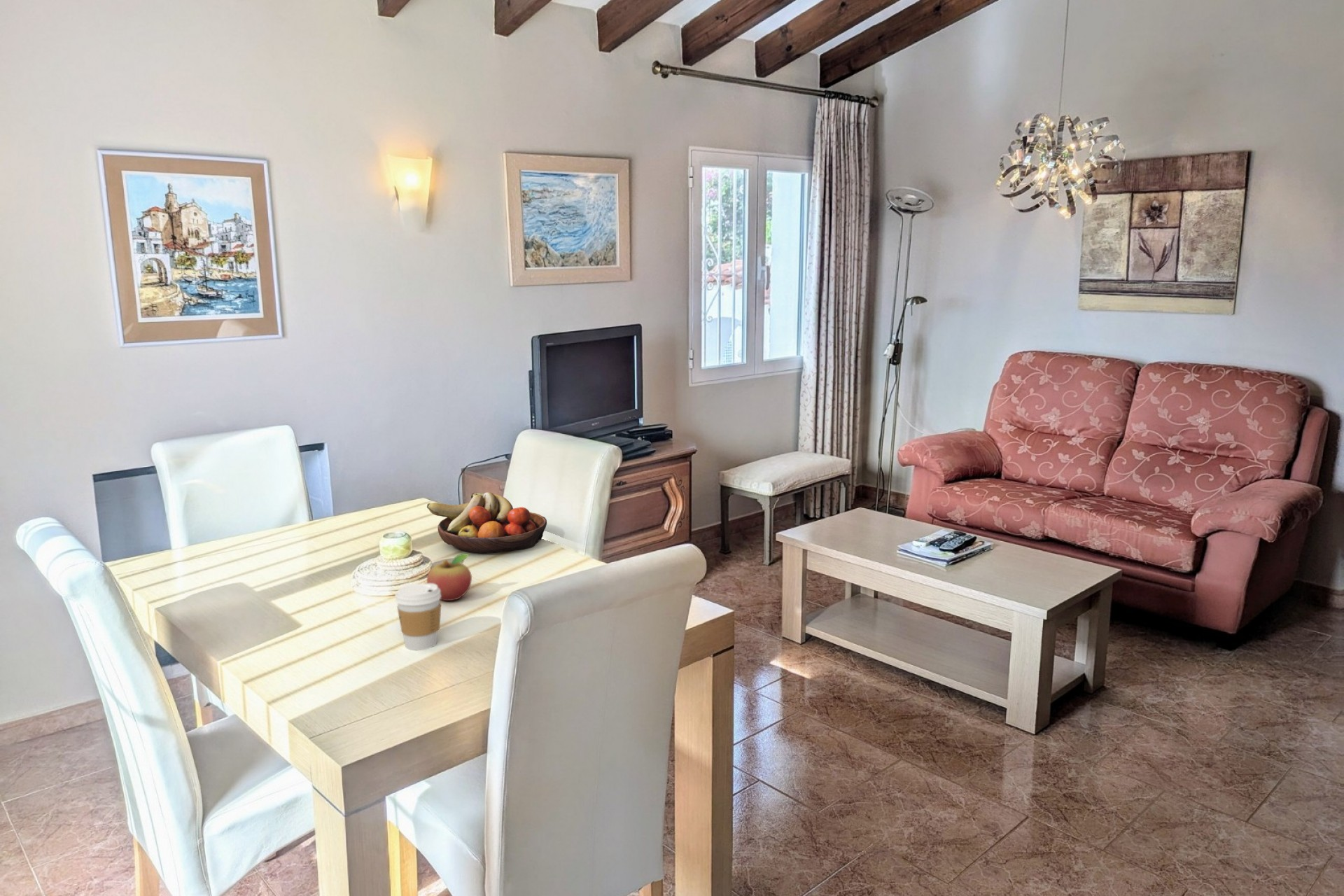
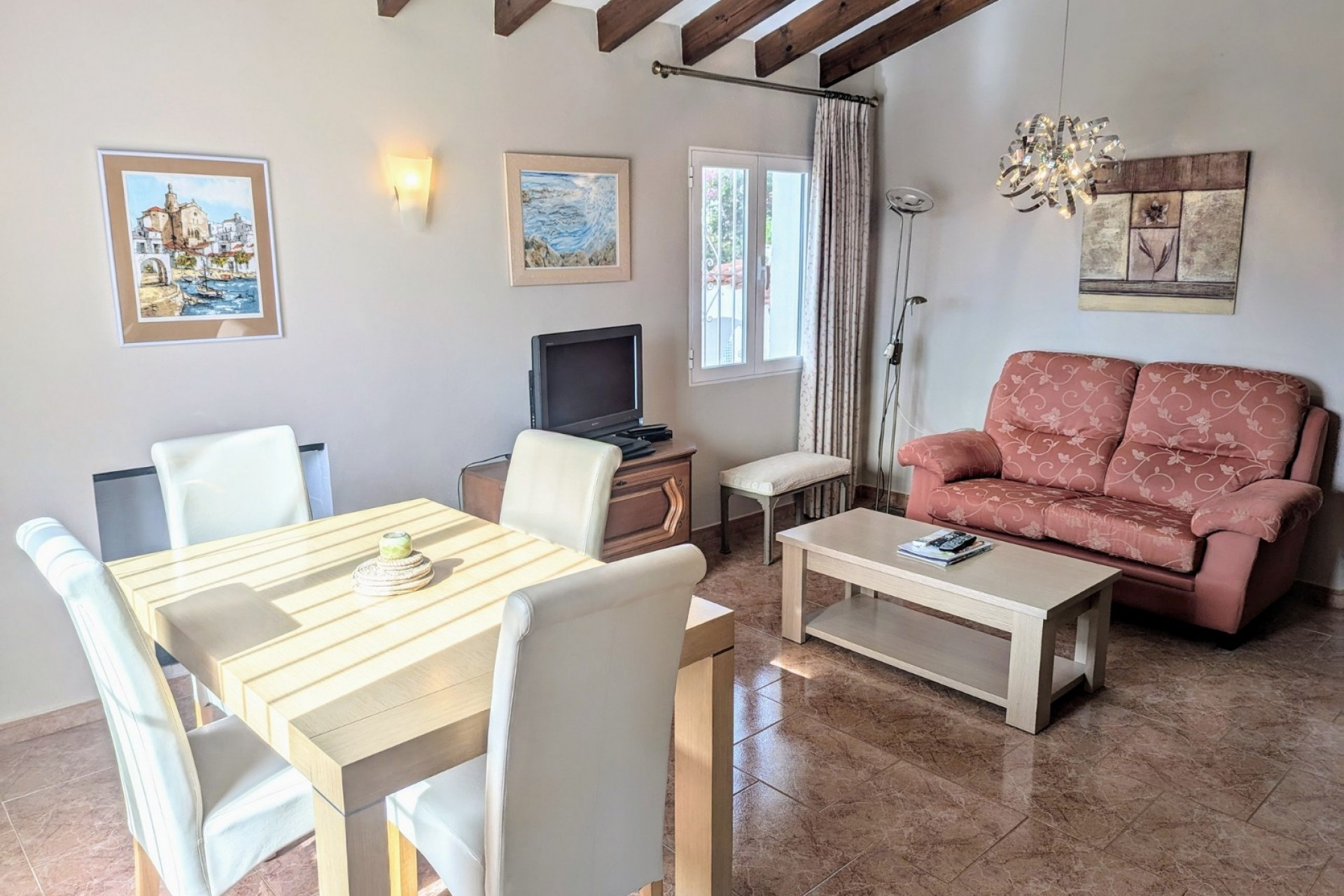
- coffee cup [394,582,442,651]
- fruit [426,553,472,601]
- fruit bowl [426,491,547,554]
